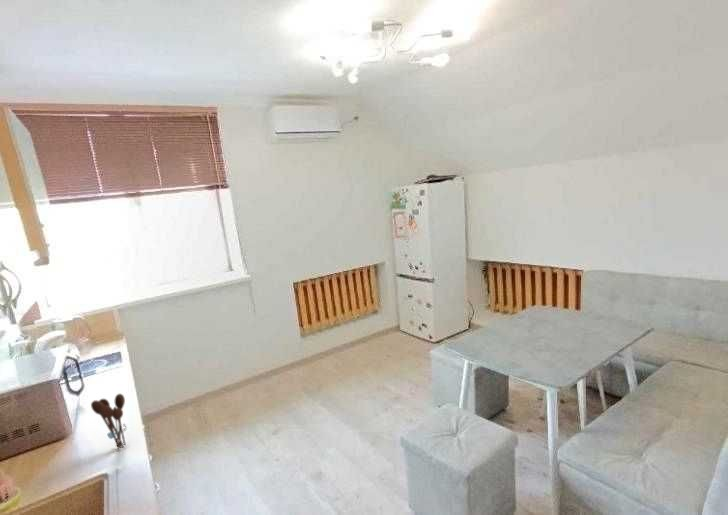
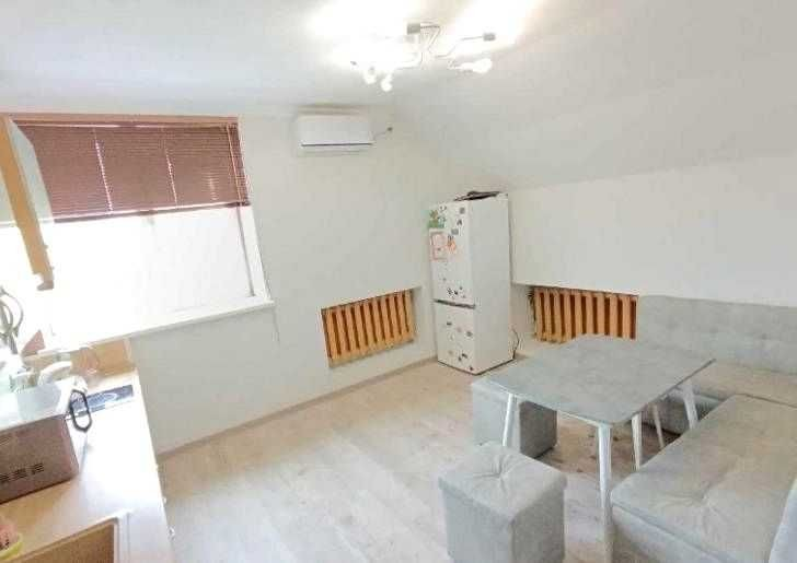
- utensil holder [90,393,128,450]
